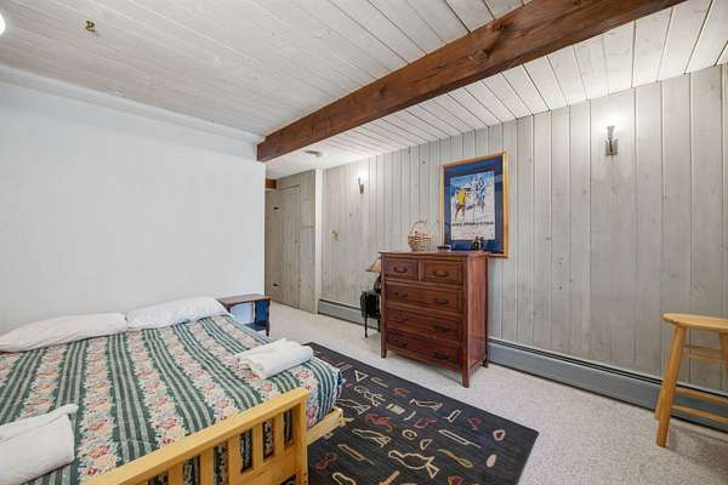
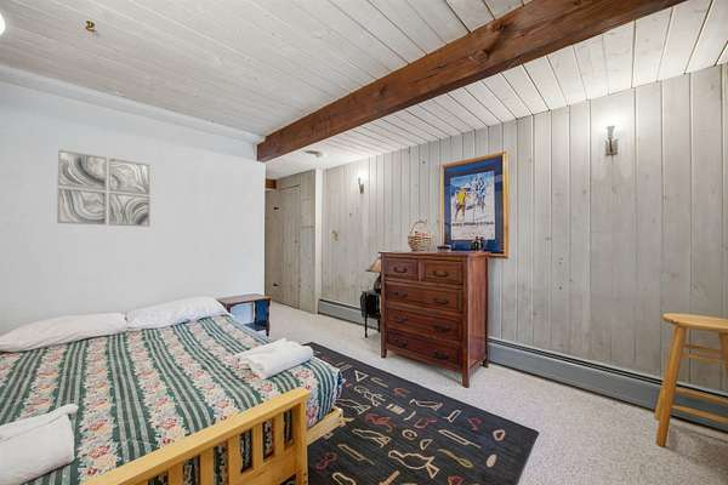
+ wall art [56,148,152,228]
